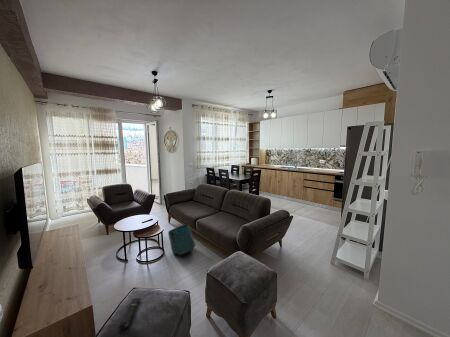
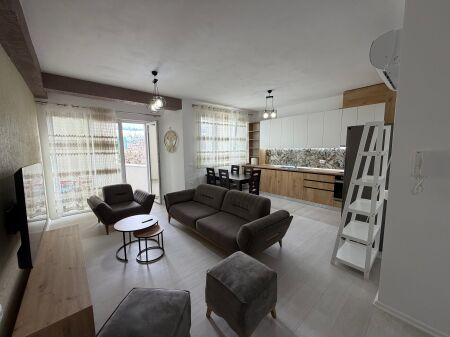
- remote control [118,297,141,331]
- storage basket [167,221,196,256]
